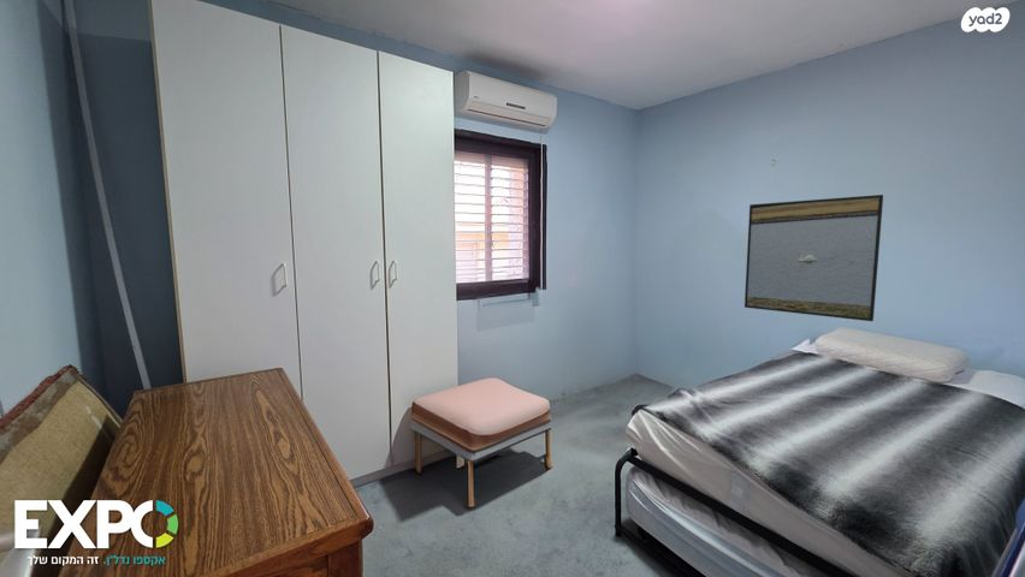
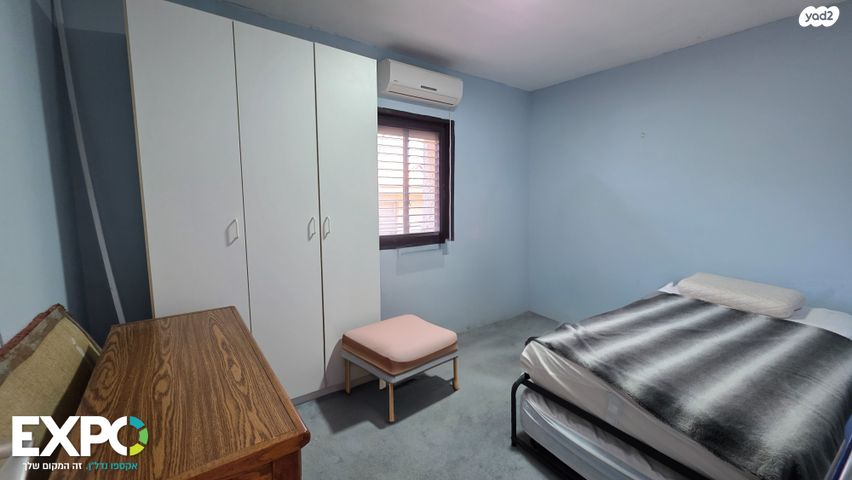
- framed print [743,194,884,322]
